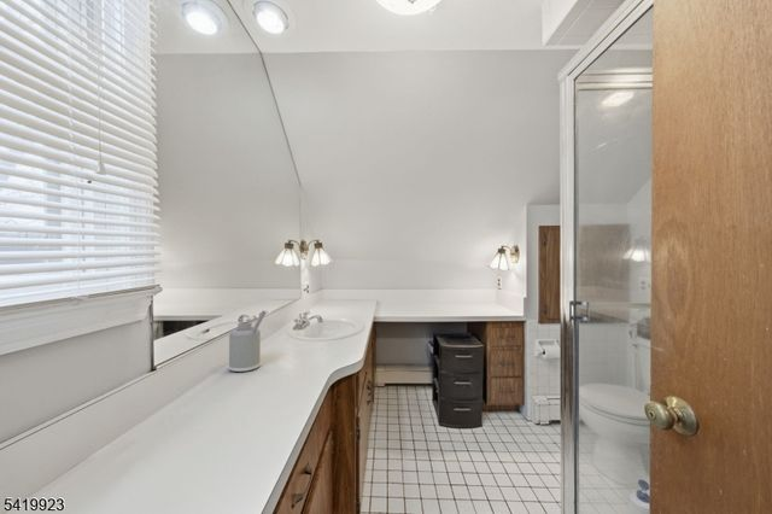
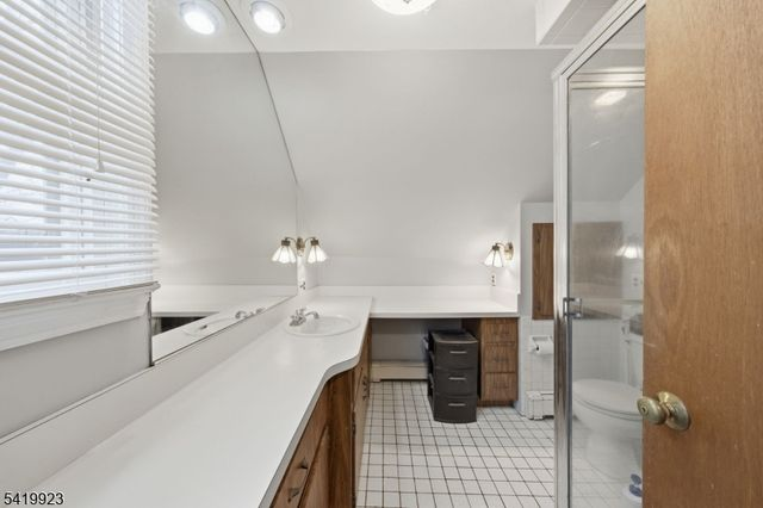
- soap dispenser [228,310,267,373]
